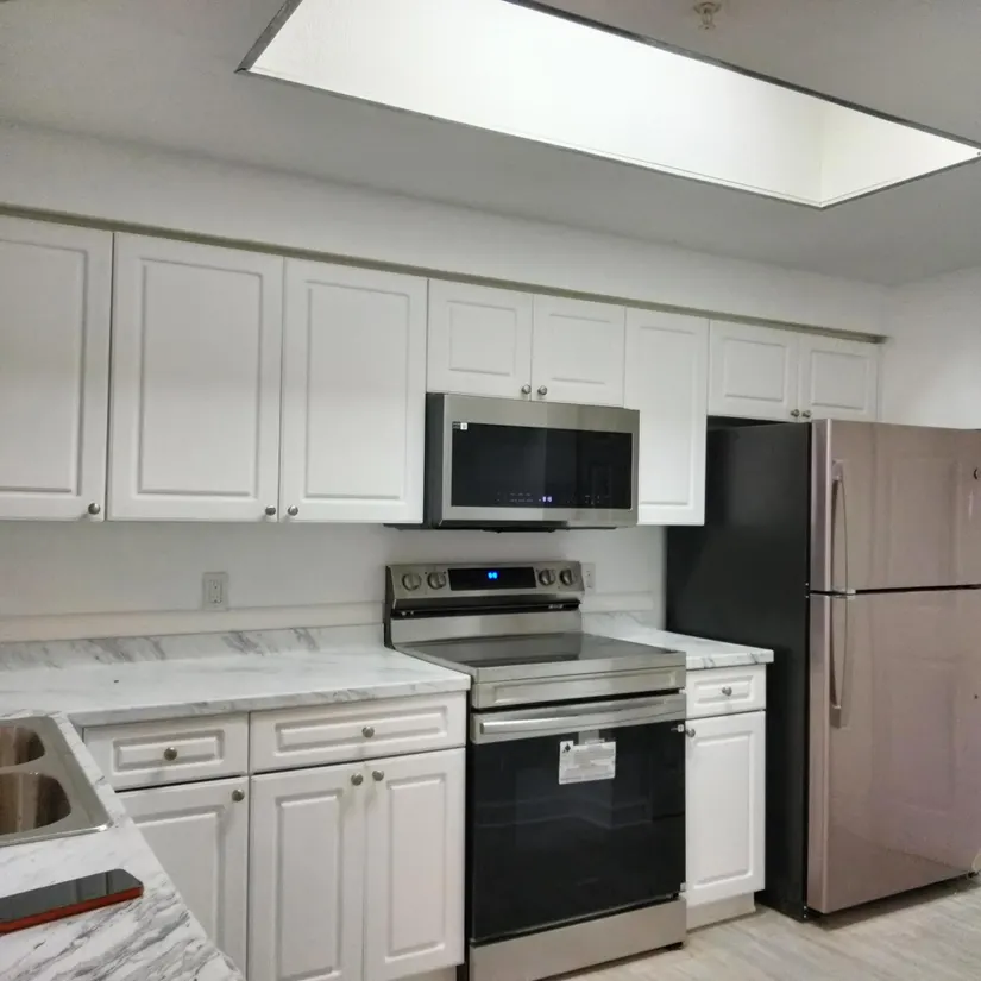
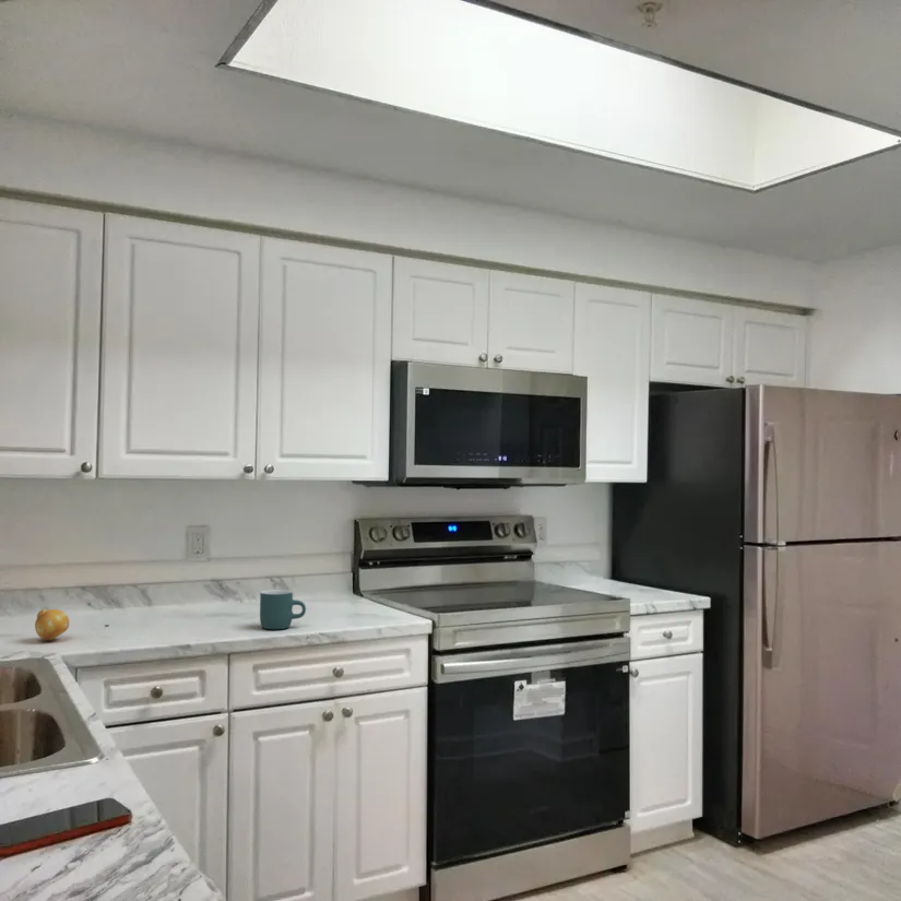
+ mug [259,589,307,630]
+ fruit [34,608,70,641]
